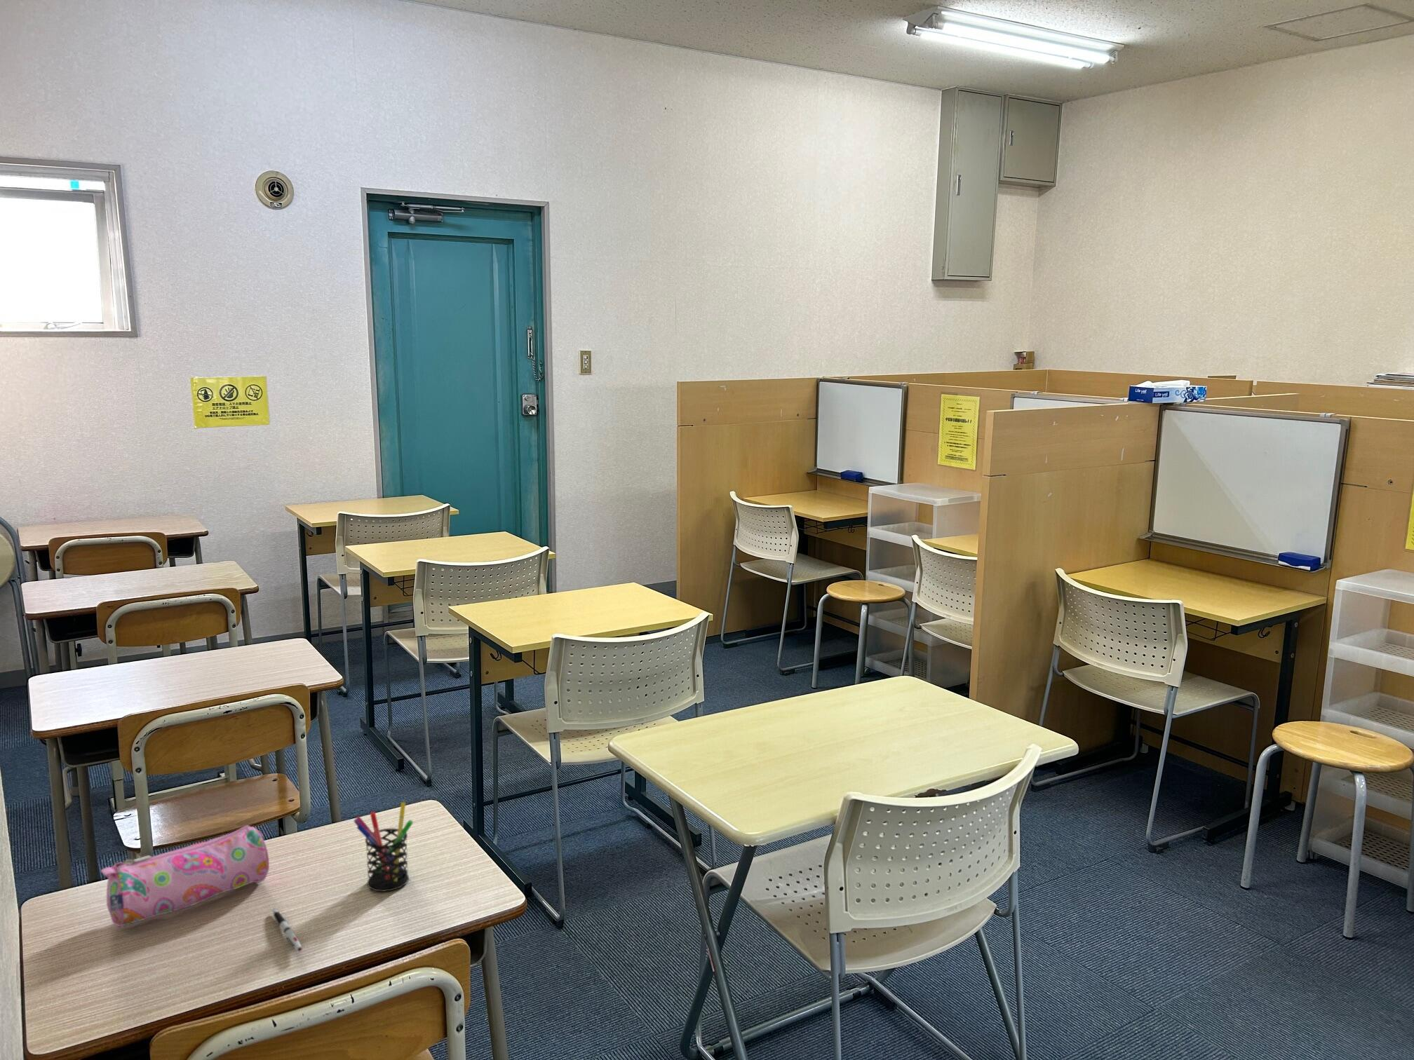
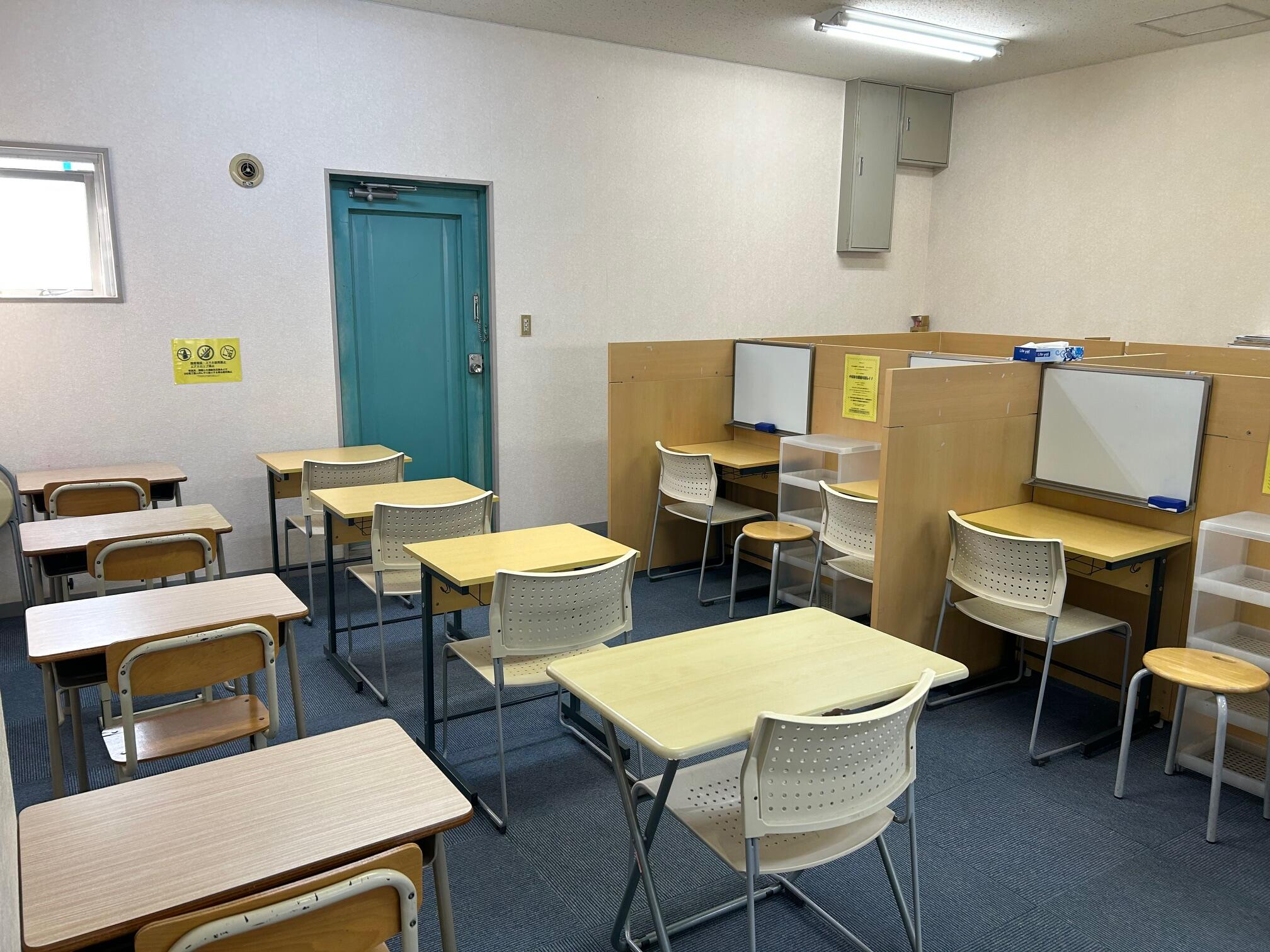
- pencil case [100,825,271,928]
- pen [272,907,303,953]
- pen holder [353,802,414,893]
